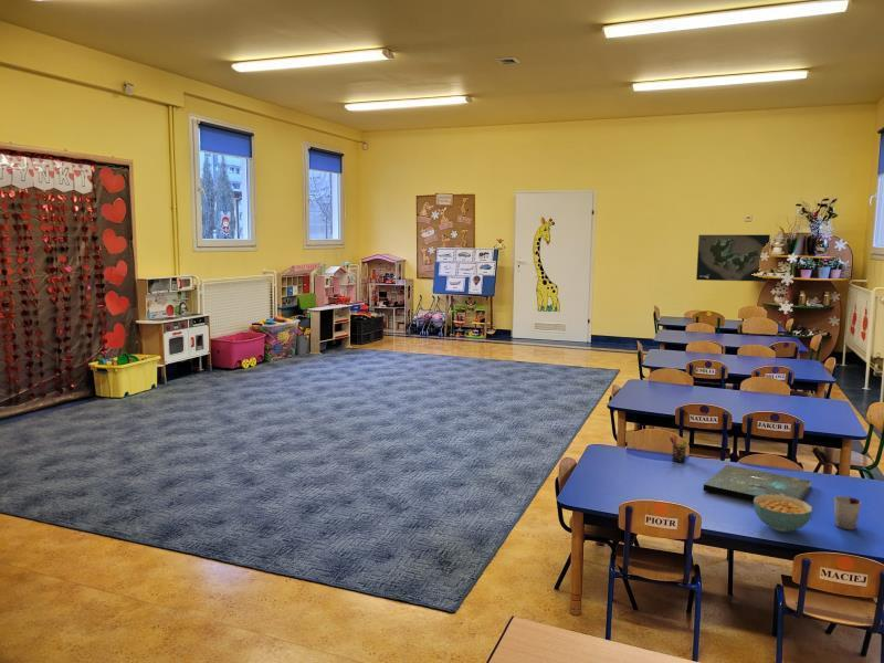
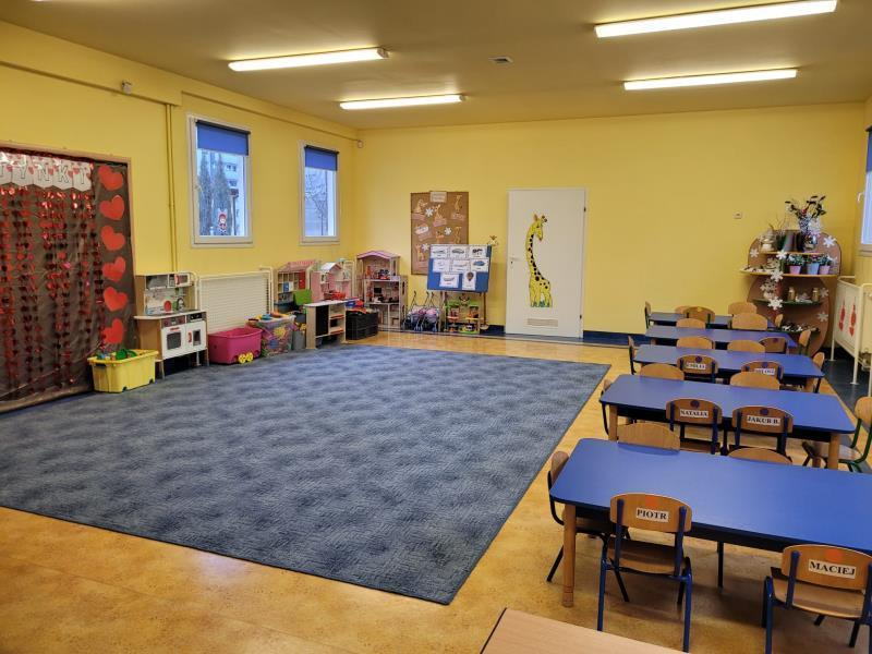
- pen holder [669,434,690,463]
- cup [833,495,862,530]
- cereal bowl [753,495,813,533]
- board game [703,464,812,503]
- map [695,234,774,283]
